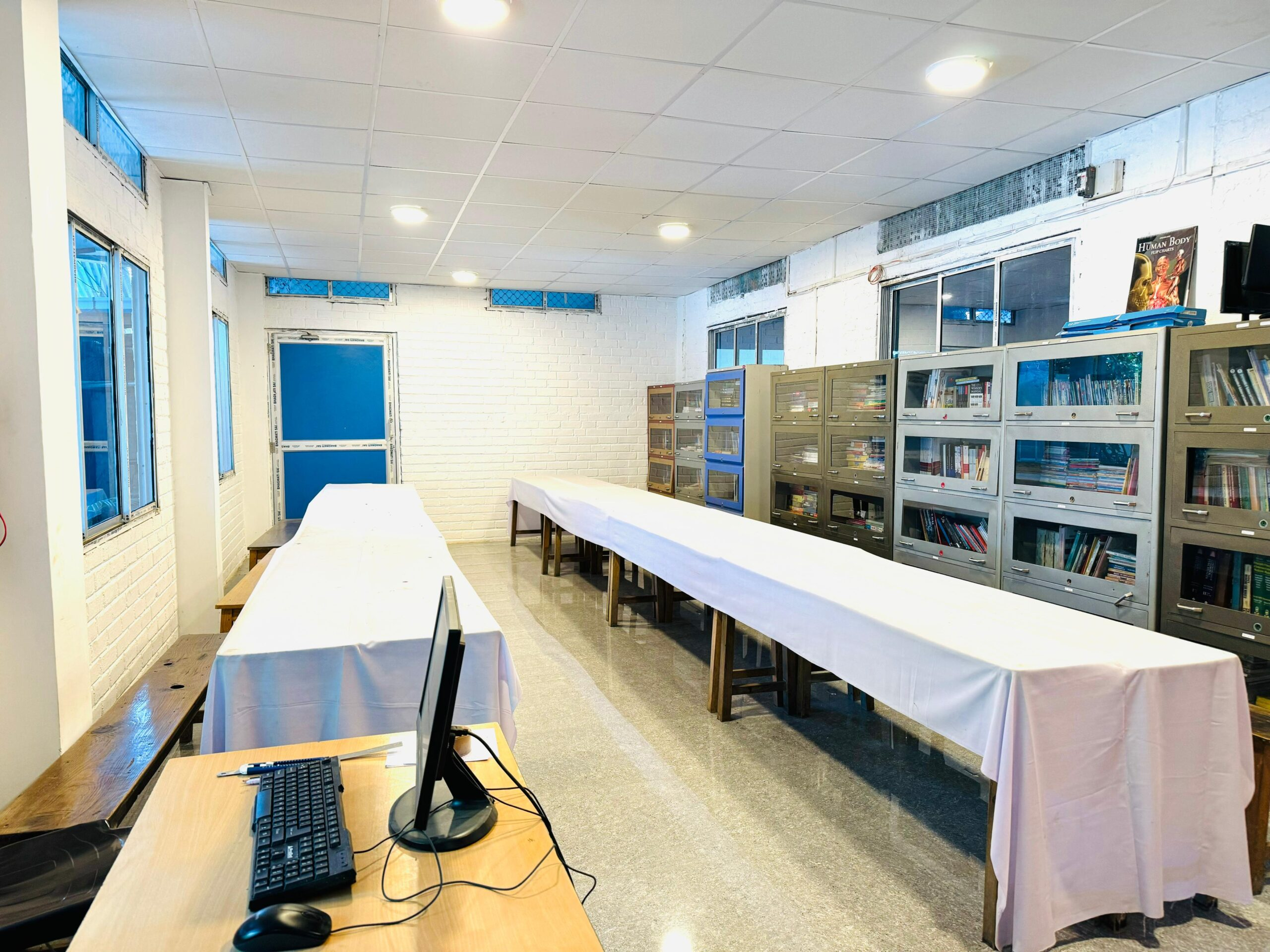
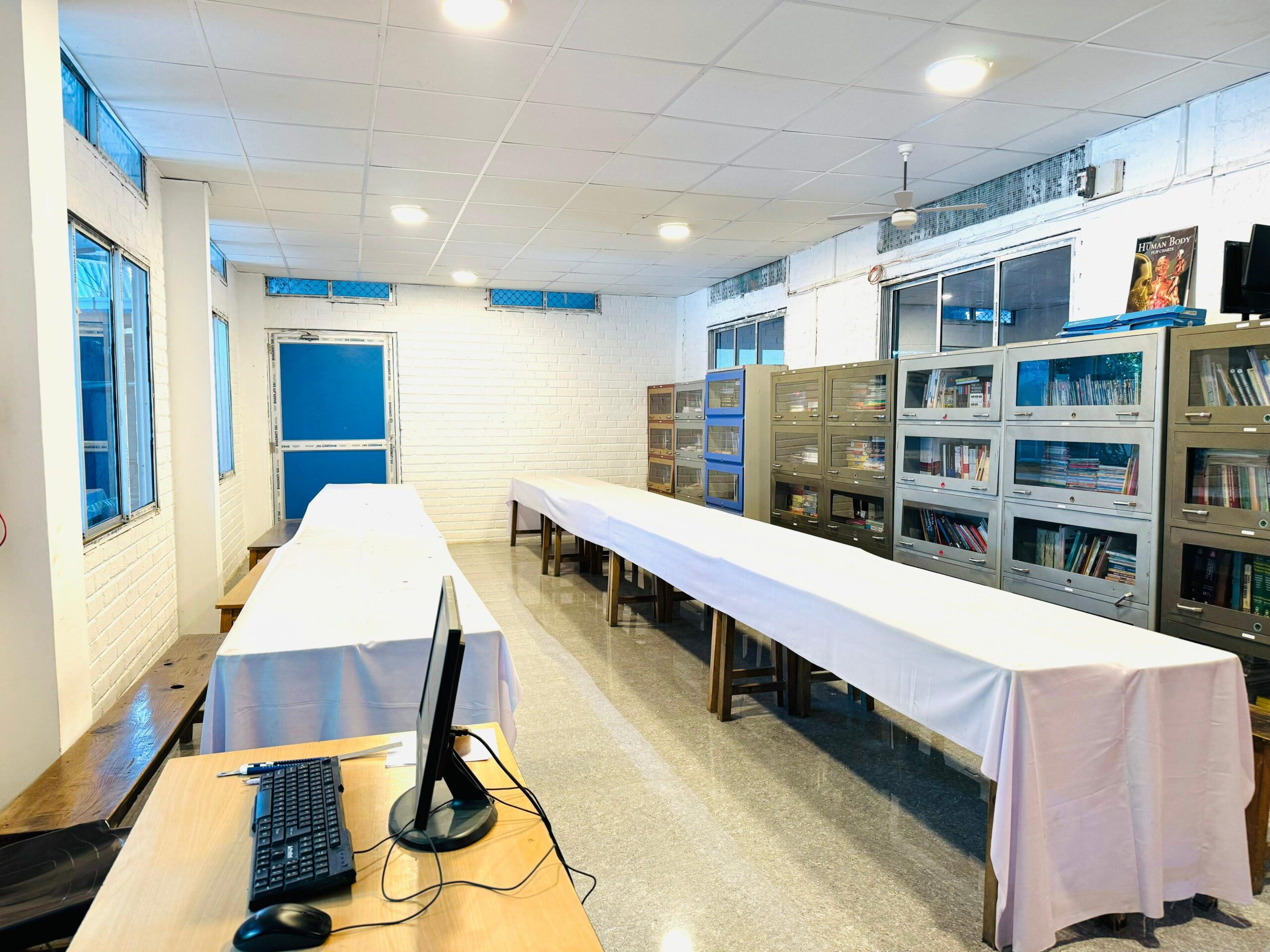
+ ceiling fan [826,144,988,231]
